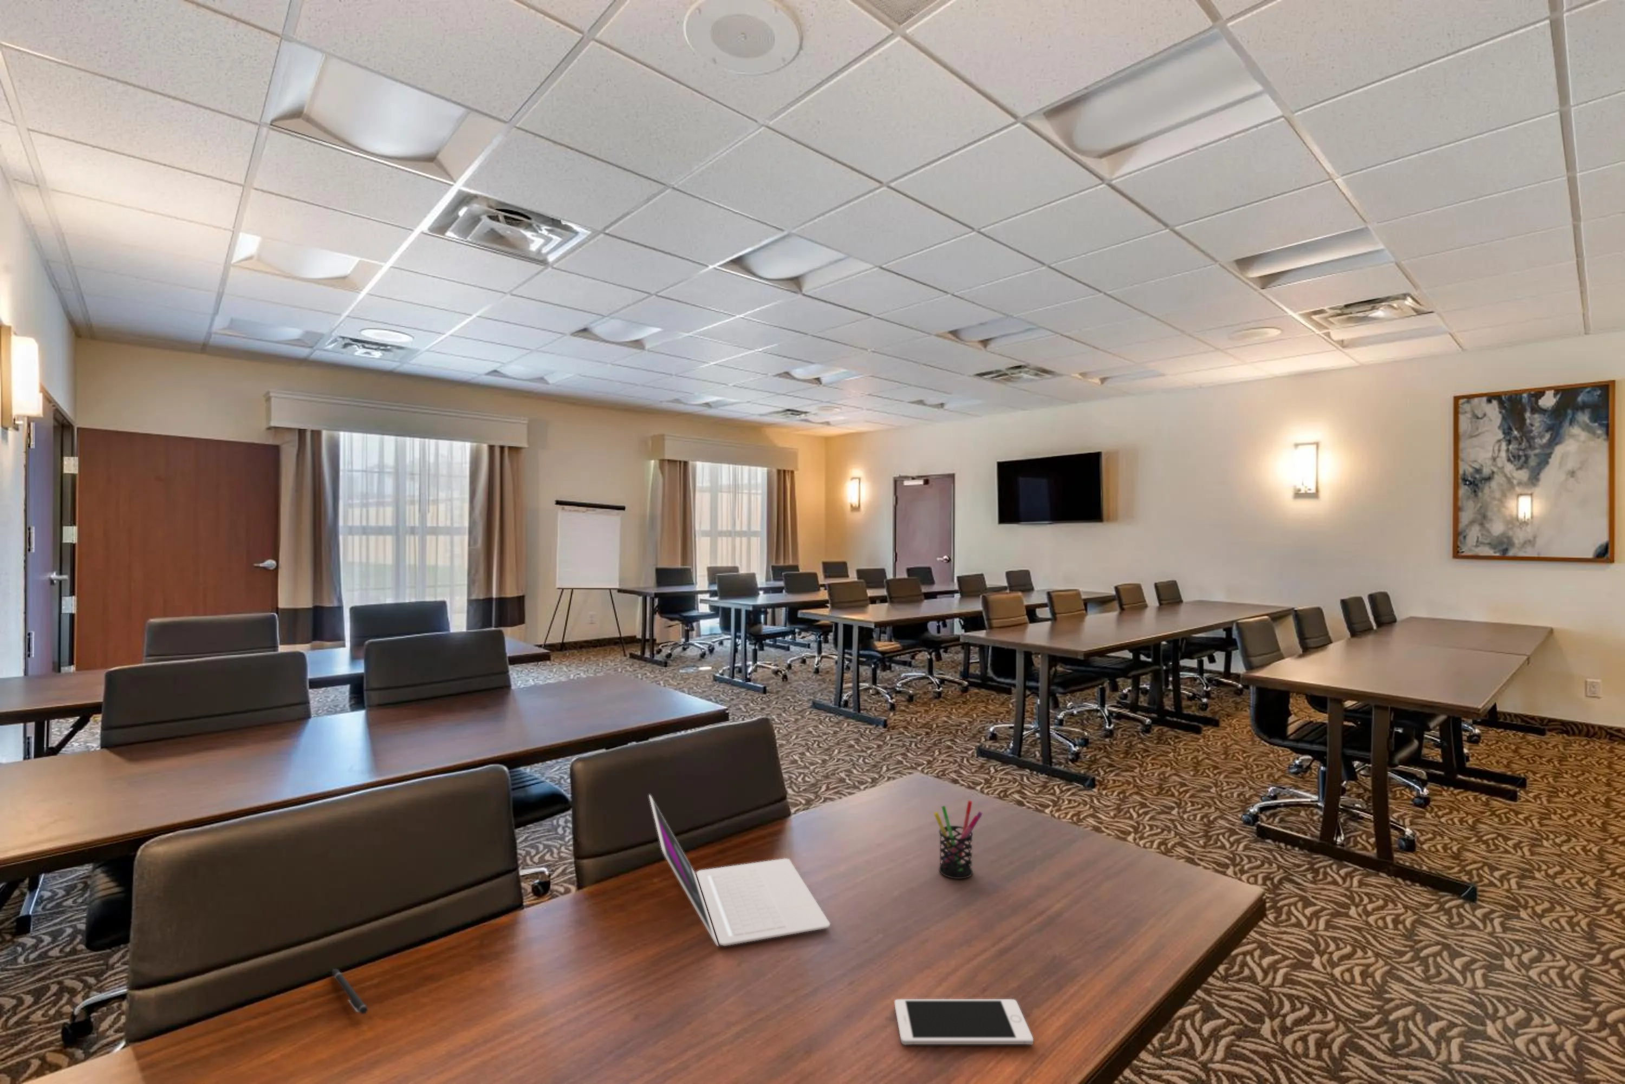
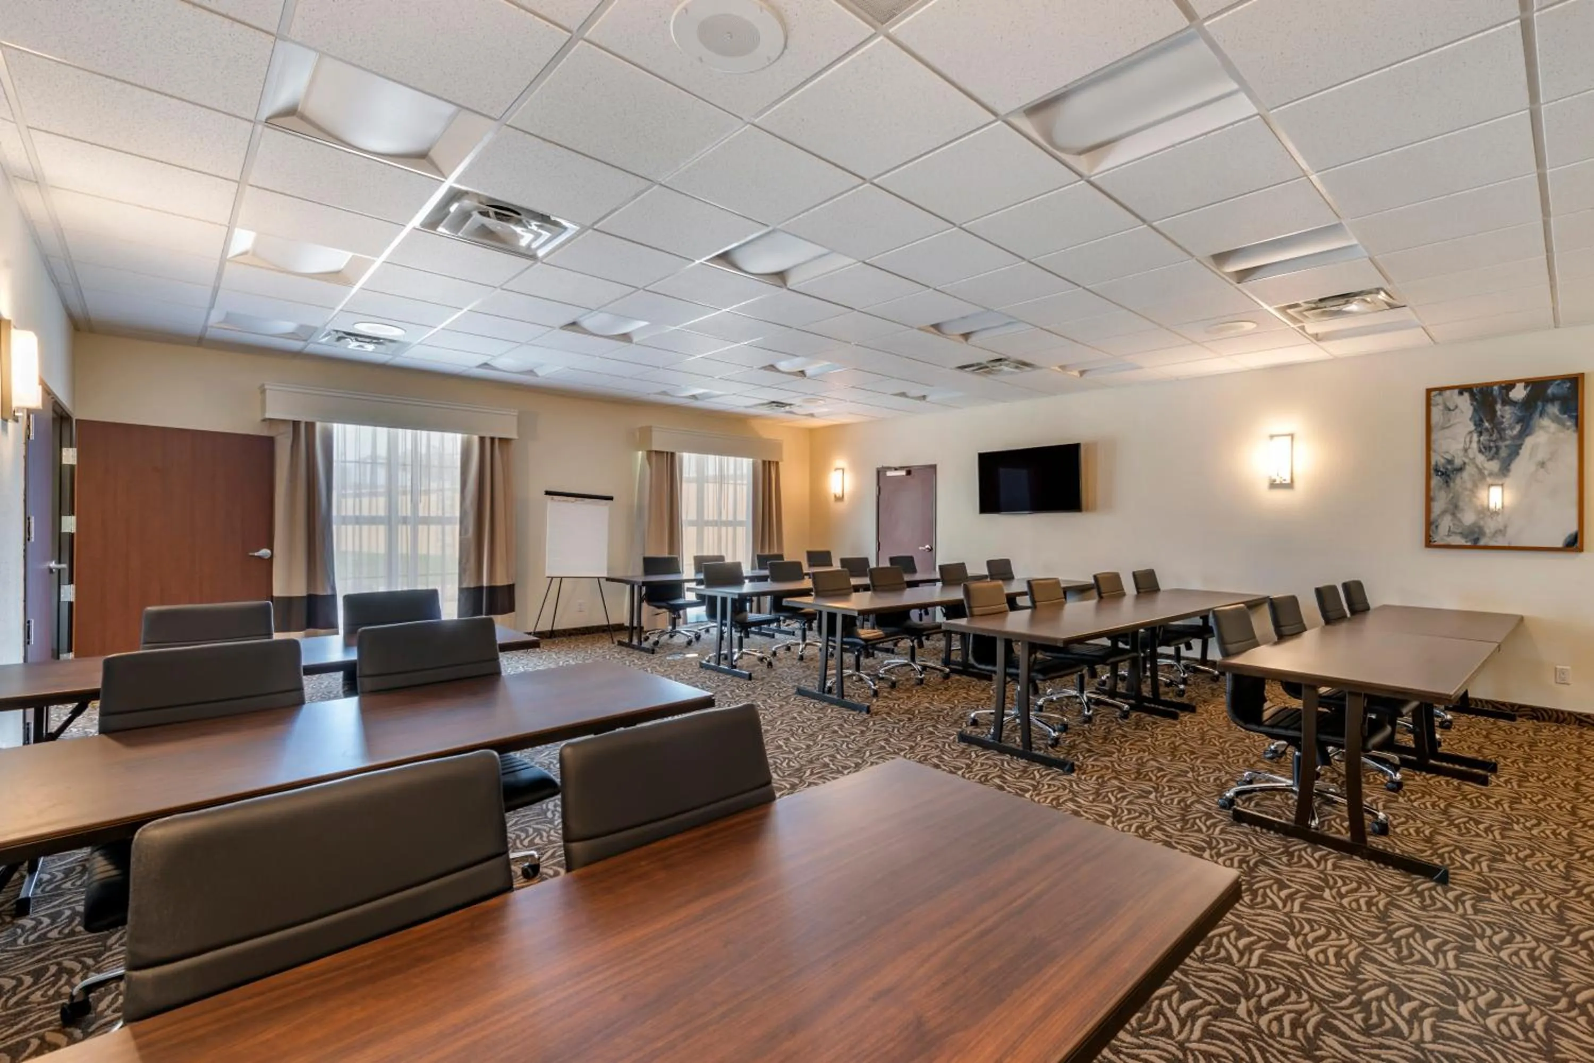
- laptop [649,794,831,947]
- pen holder [933,800,984,880]
- cell phone [894,998,1035,1045]
- pen [332,968,368,1015]
